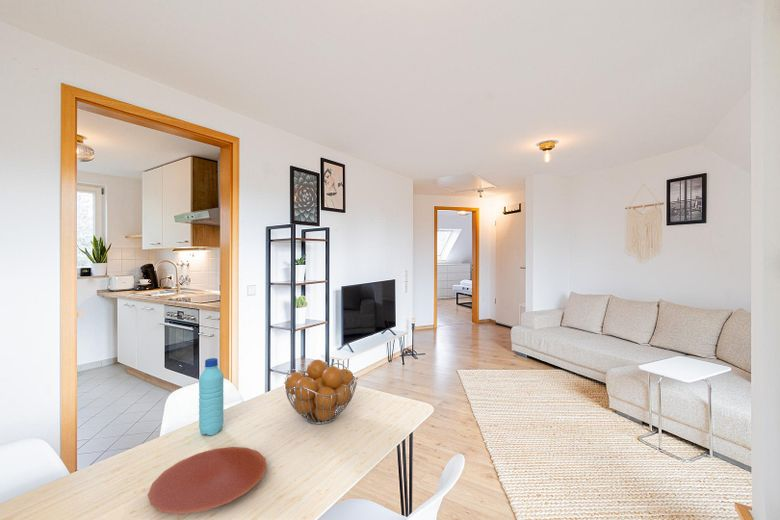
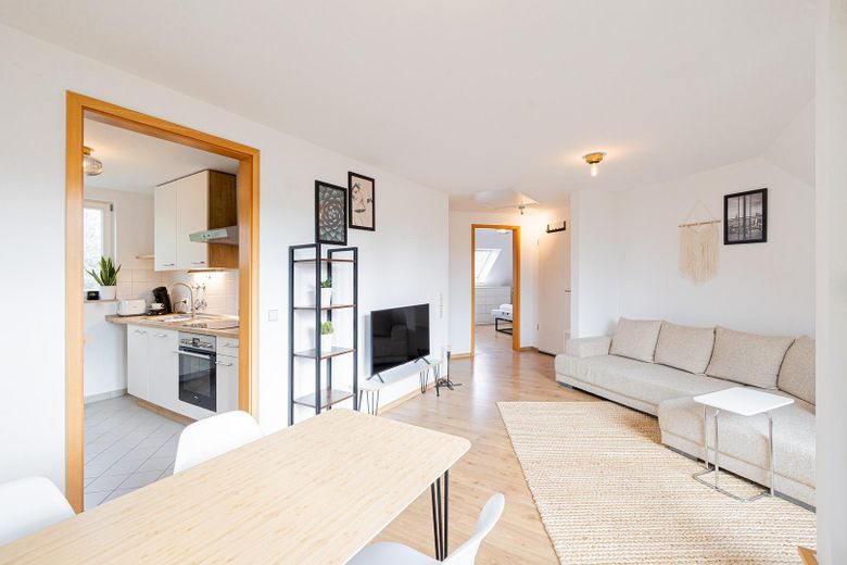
- water bottle [198,357,224,436]
- plate [147,446,267,515]
- fruit basket [283,359,359,426]
